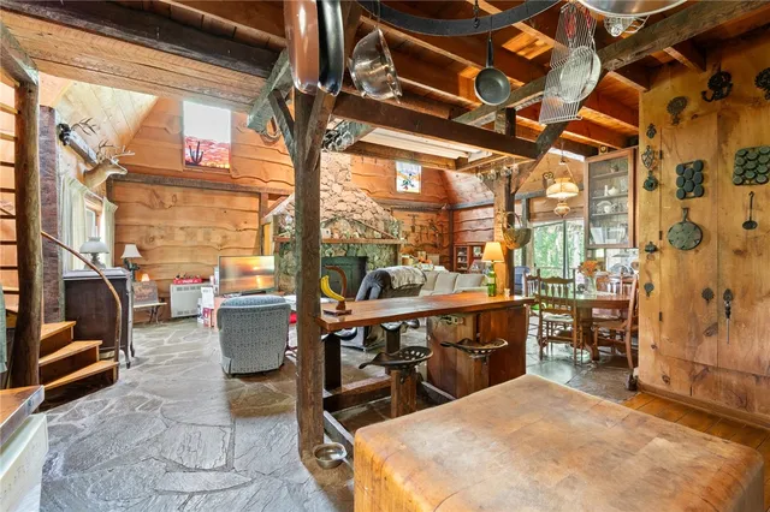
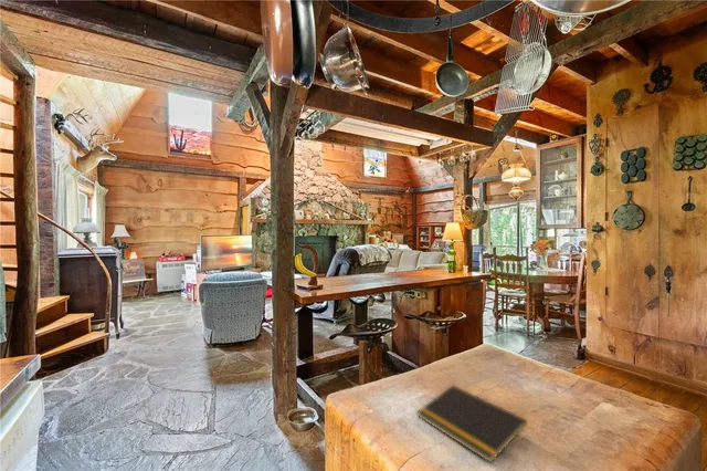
+ notepad [415,384,528,463]
